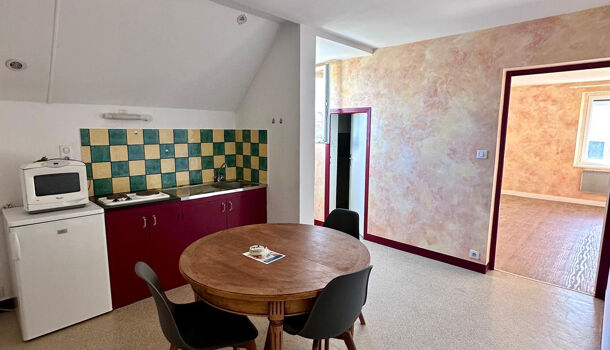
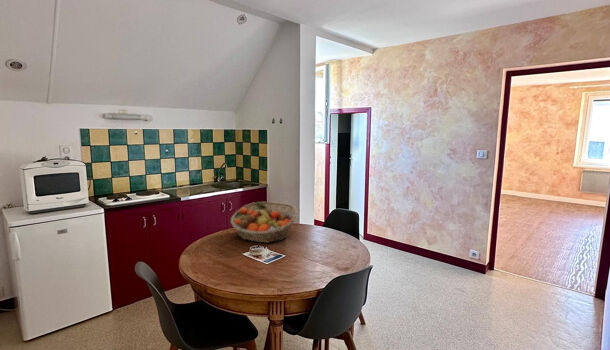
+ fruit basket [229,201,299,244]
